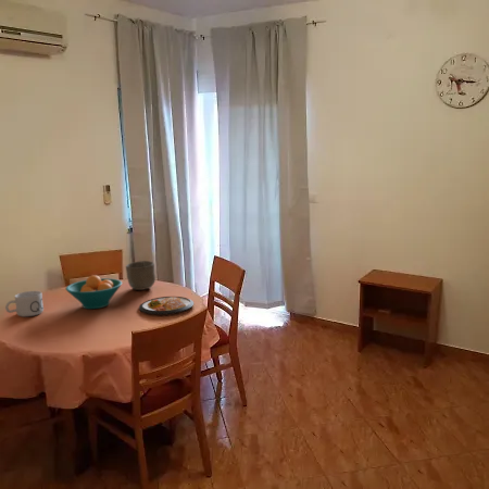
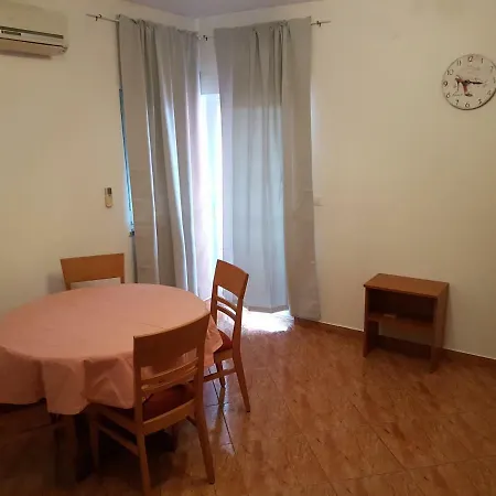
- bowl [125,260,156,291]
- fruit bowl [65,274,123,310]
- mug [4,290,45,317]
- dish [138,296,195,316]
